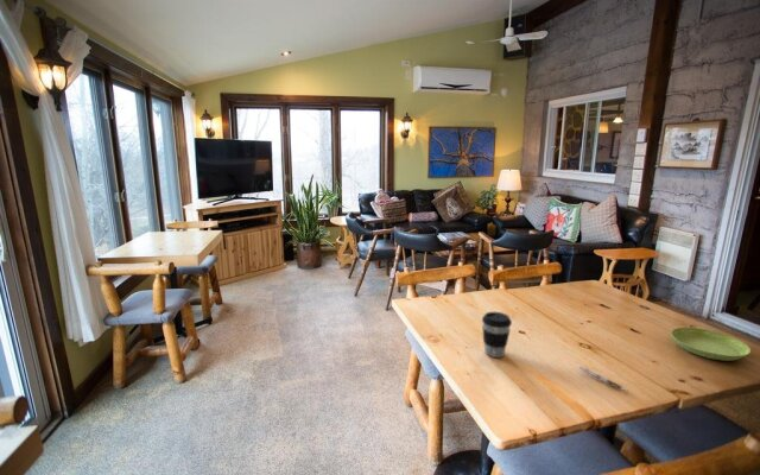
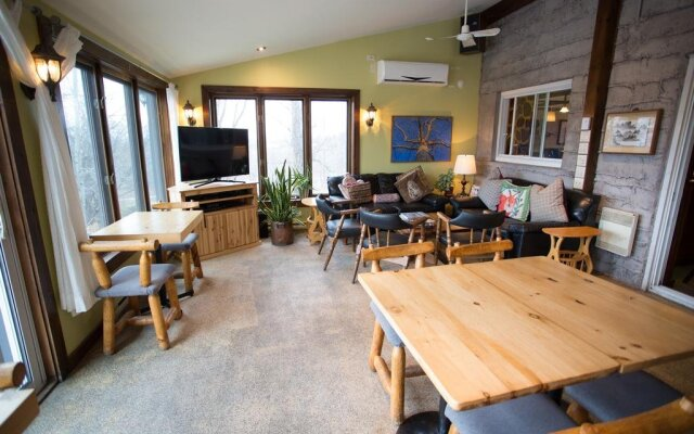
- coffee cup [481,311,513,359]
- saucer [670,327,752,362]
- pen [578,366,629,393]
